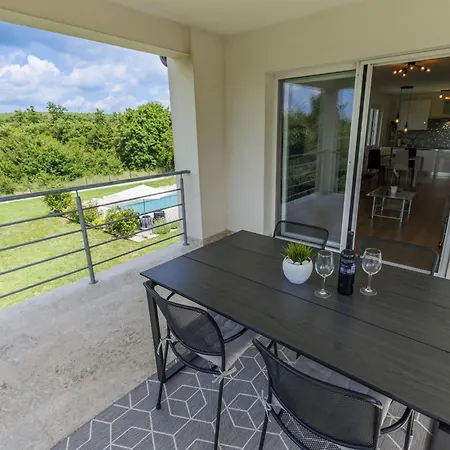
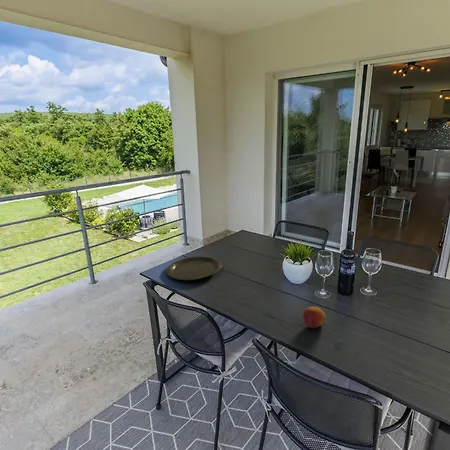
+ fruit [302,306,327,329]
+ plate [165,255,223,281]
